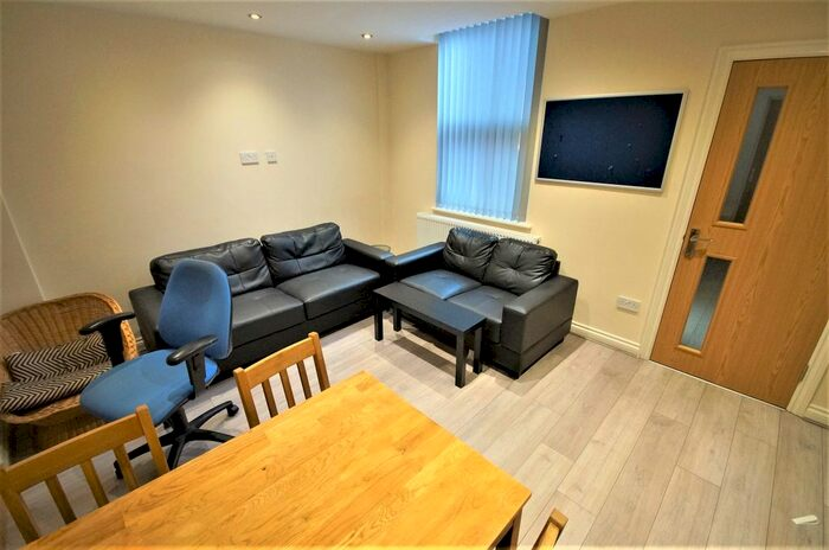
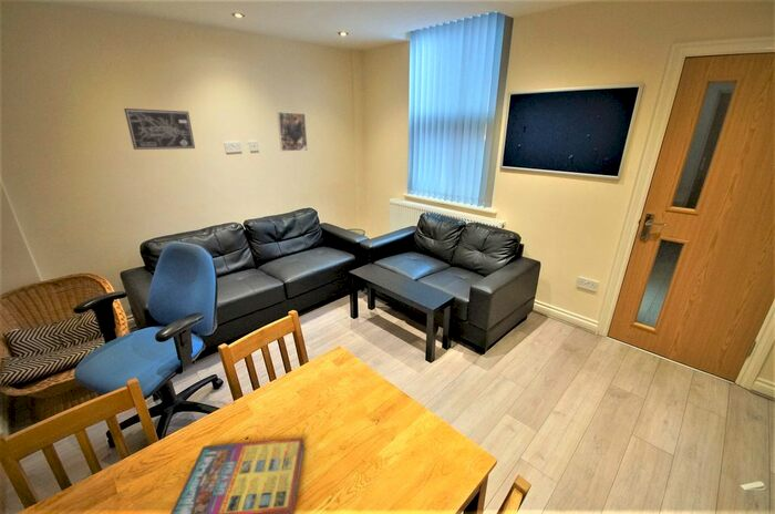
+ wall art [123,107,196,151]
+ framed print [276,111,309,152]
+ game compilation box [169,436,306,514]
